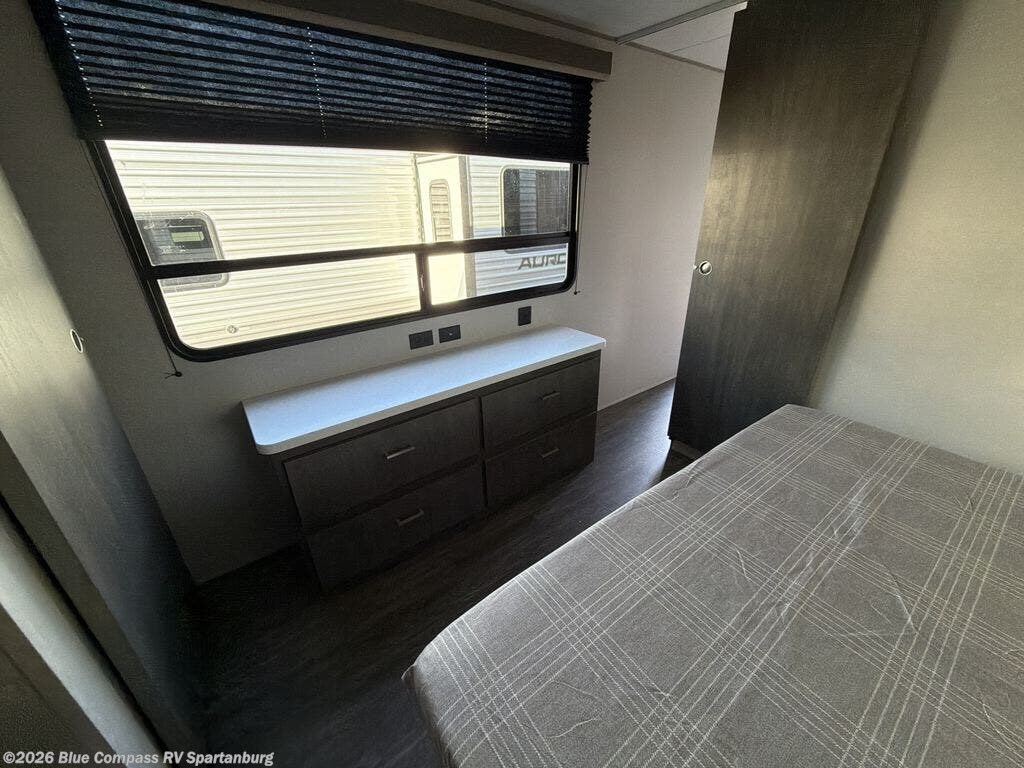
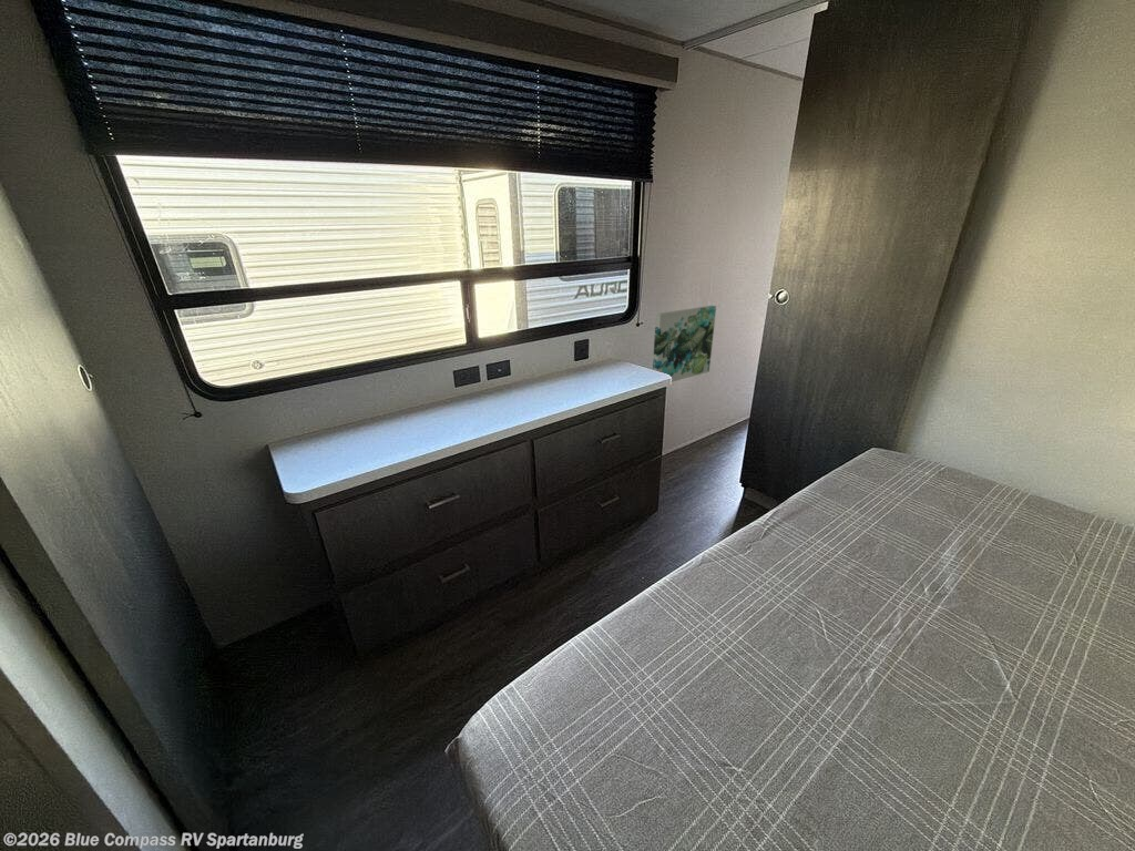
+ wall art [652,305,717,383]
